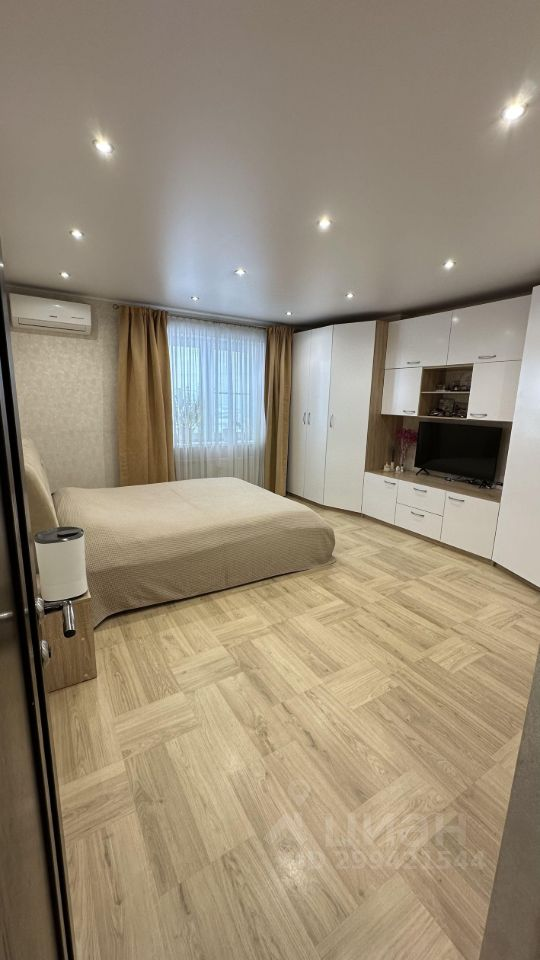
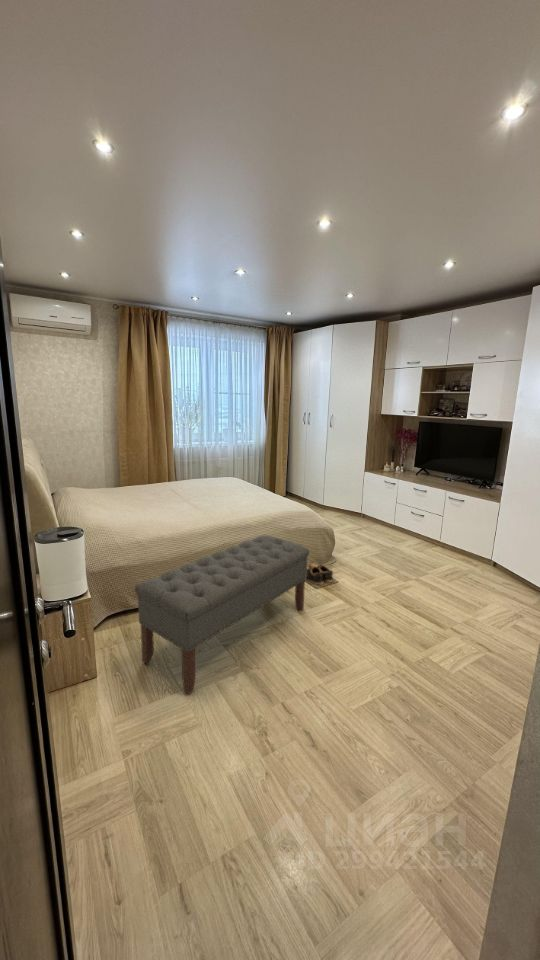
+ bench [134,535,310,695]
+ shoes [305,562,340,589]
